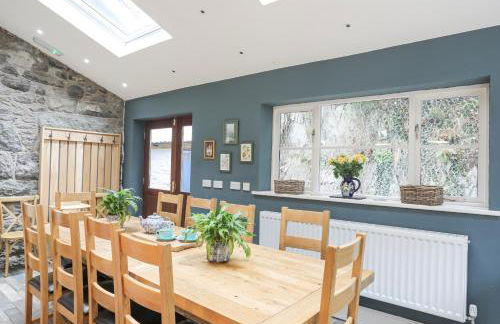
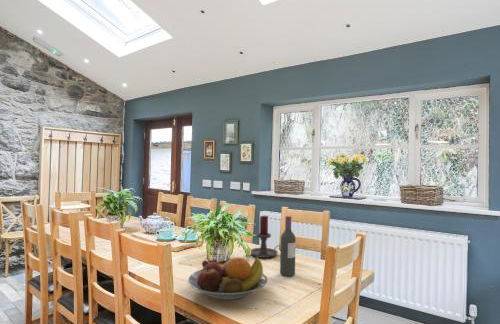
+ wine bottle [279,215,297,277]
+ candle holder [250,215,281,259]
+ fruit bowl [186,256,268,301]
